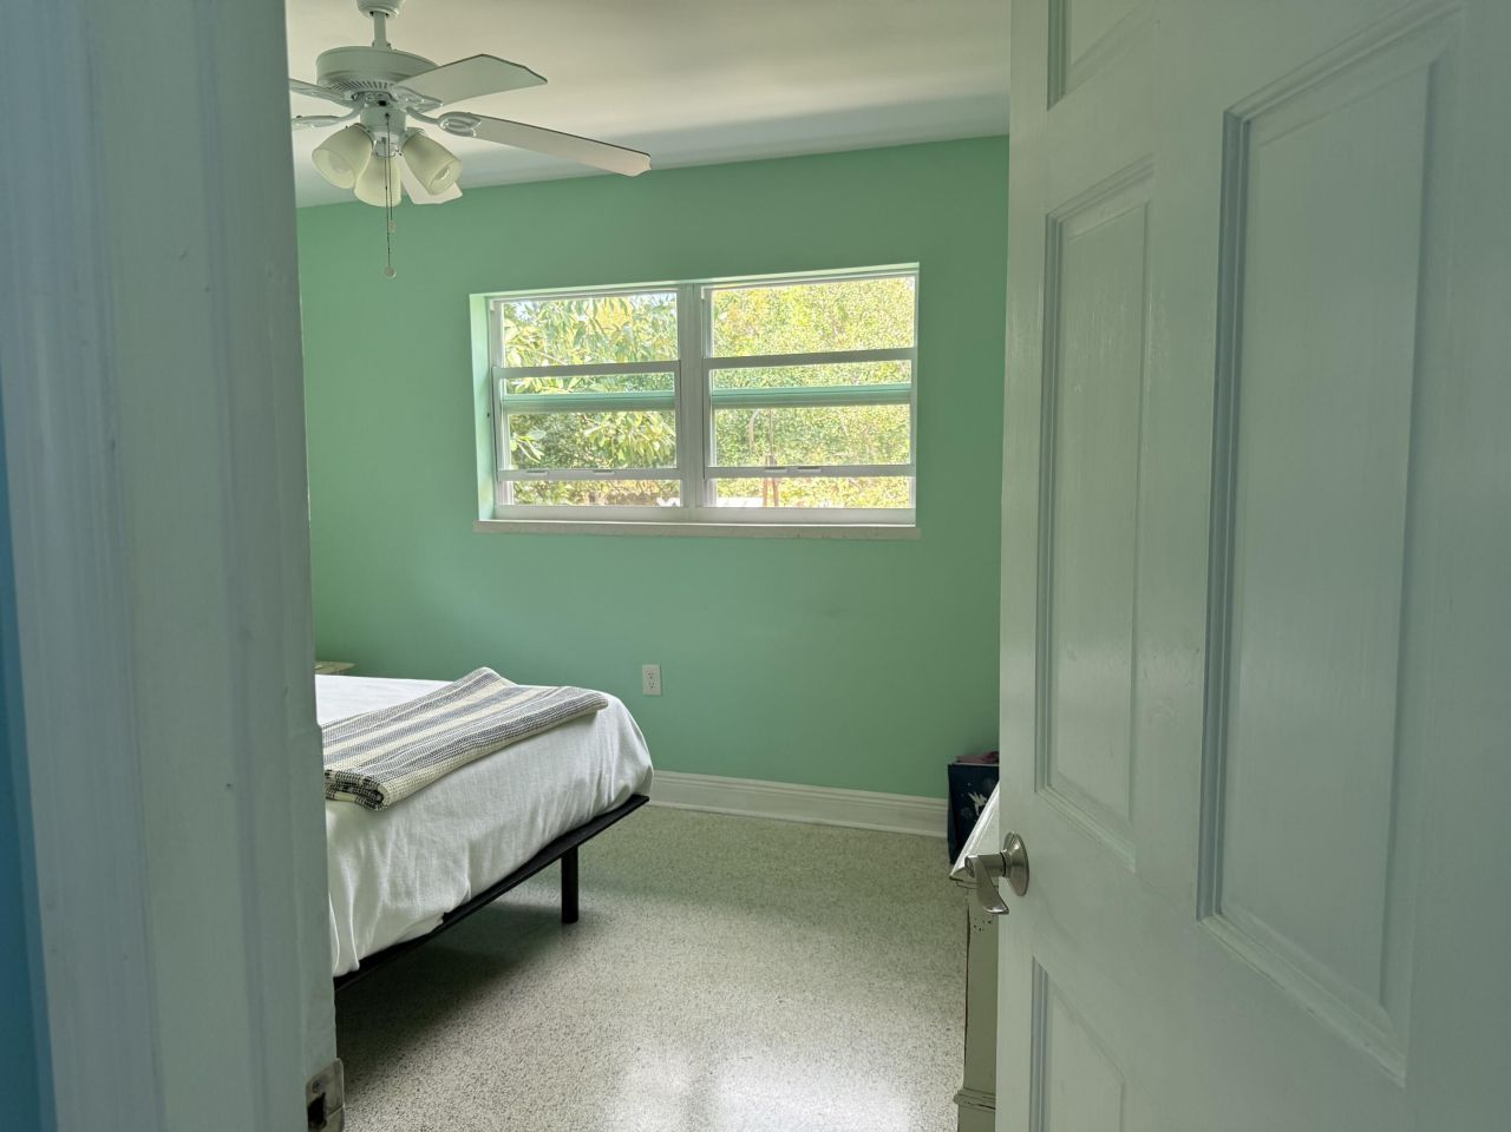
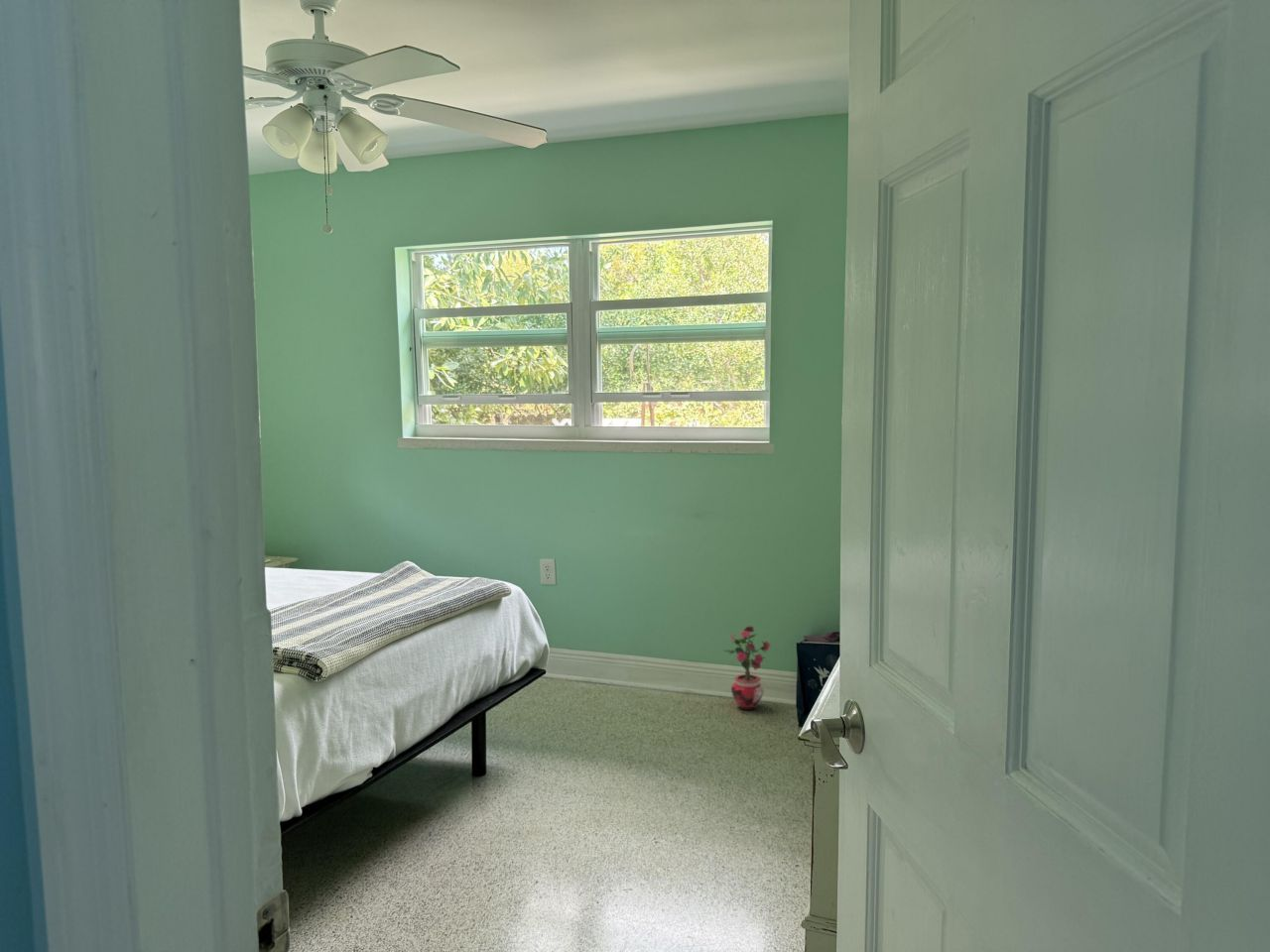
+ potted plant [723,625,772,711]
